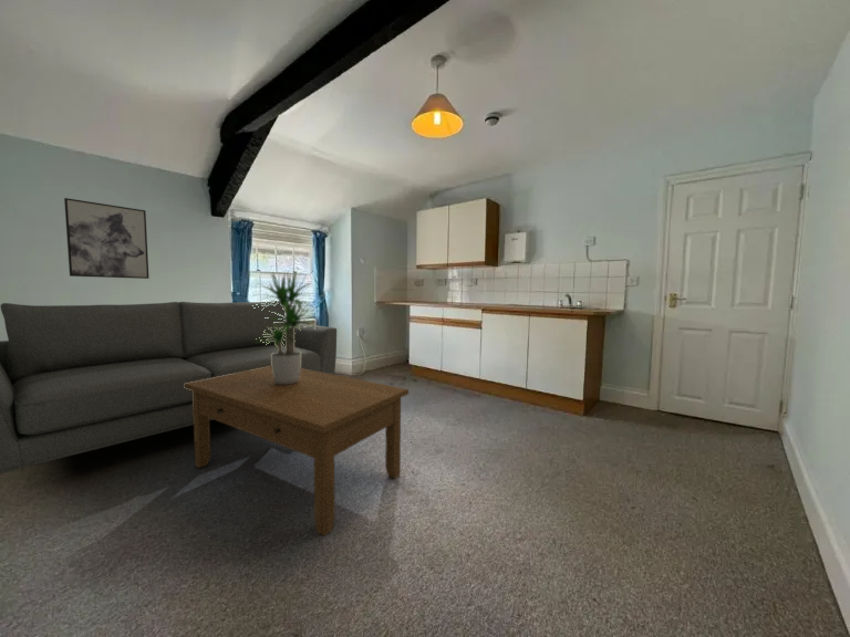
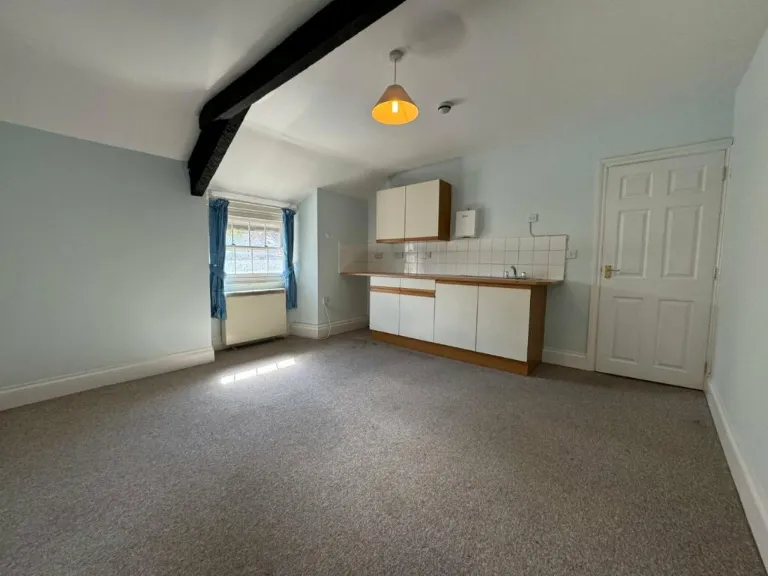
- wall art [63,197,151,280]
- potted plant [250,270,323,384]
- coffee table [184,366,410,537]
- sofa [0,300,338,476]
